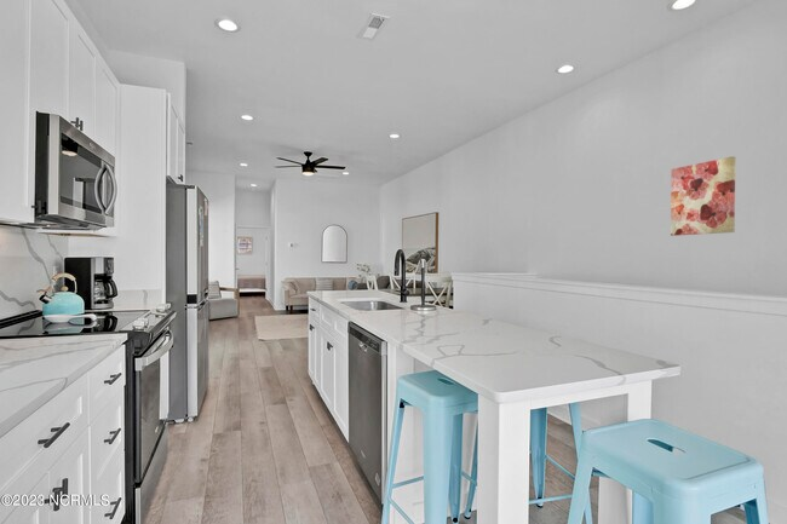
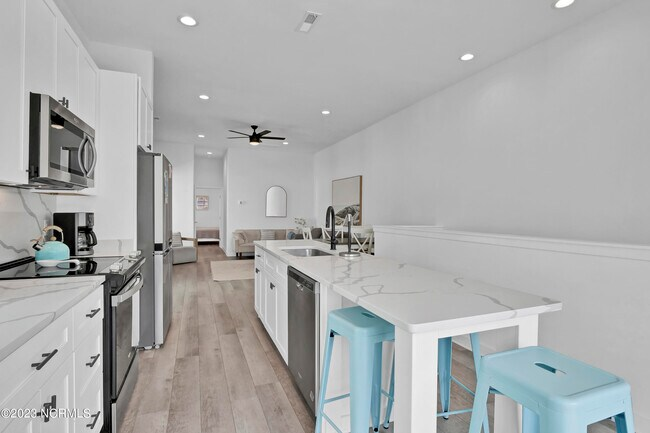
- wall art [670,155,736,237]
